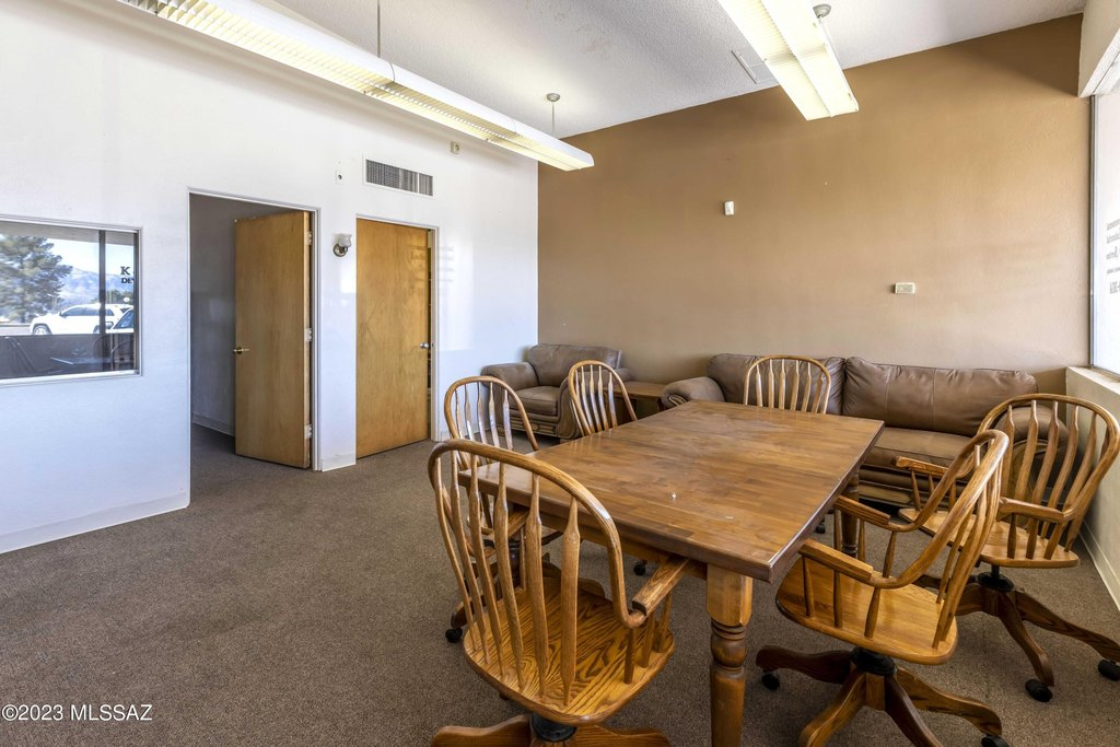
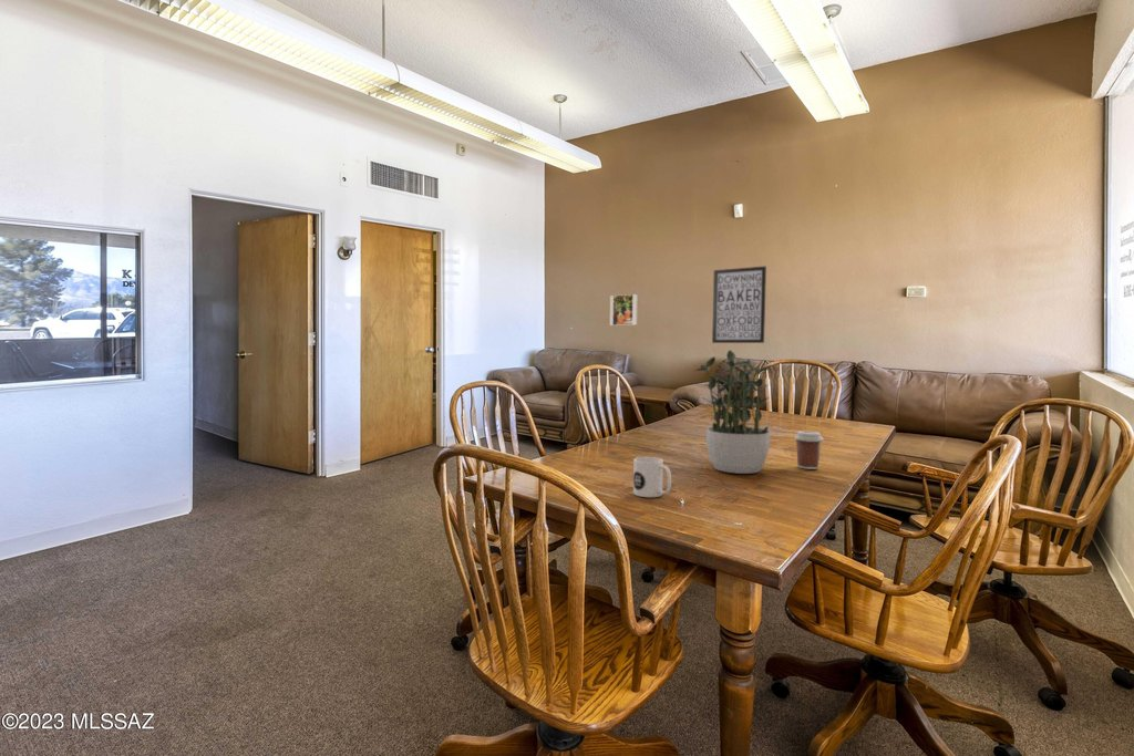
+ wall art [711,266,767,344]
+ potted plant [693,350,775,475]
+ mug [632,456,672,498]
+ coffee cup [793,429,825,470]
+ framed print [609,293,639,327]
